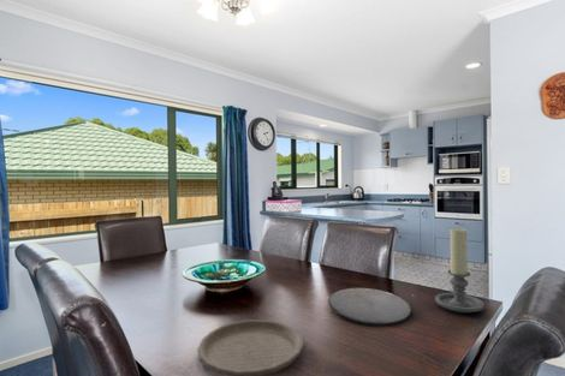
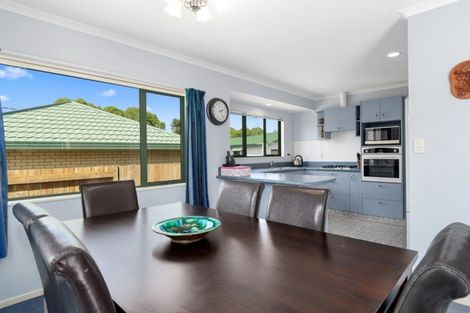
- candle holder [434,227,486,314]
- plate [327,287,412,327]
- plate [196,318,305,376]
